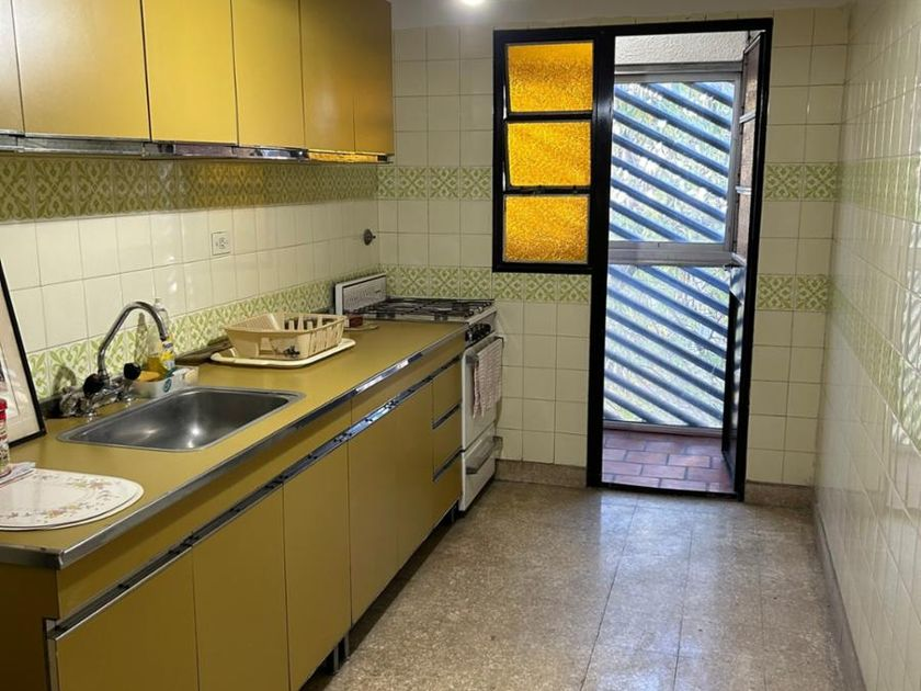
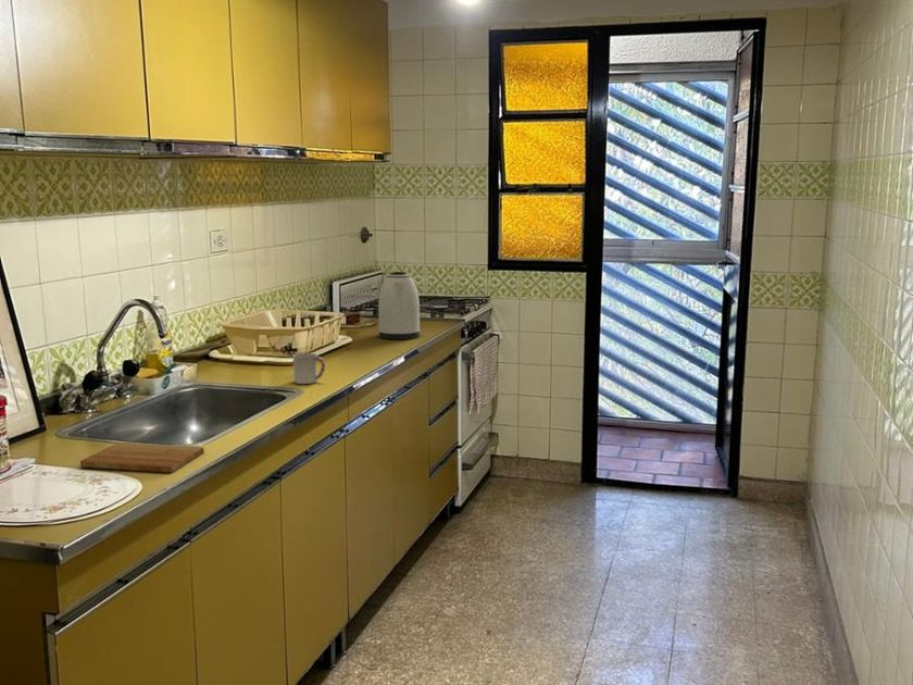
+ cutting board [79,441,205,474]
+ kettle [377,271,421,340]
+ cup [291,351,326,385]
